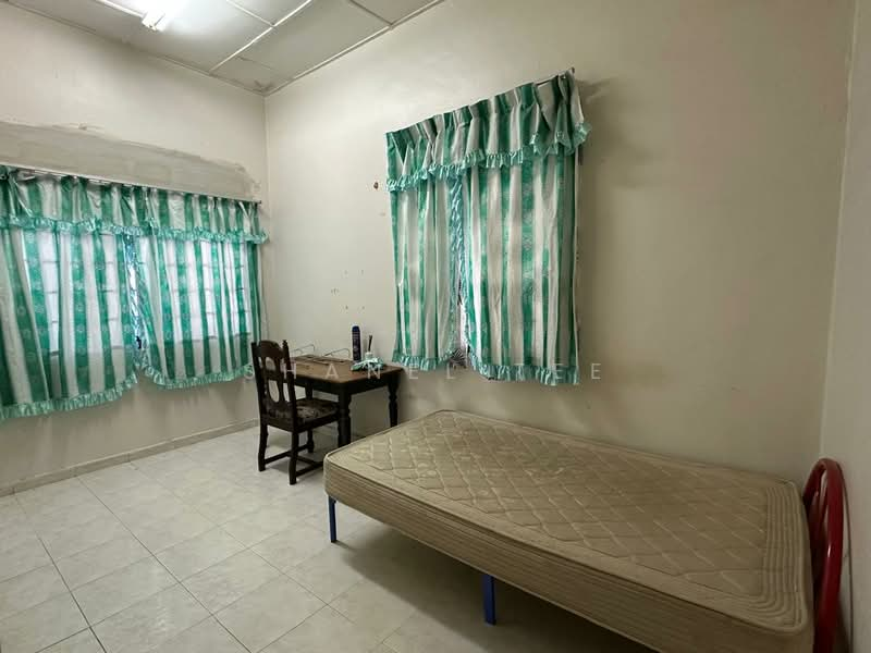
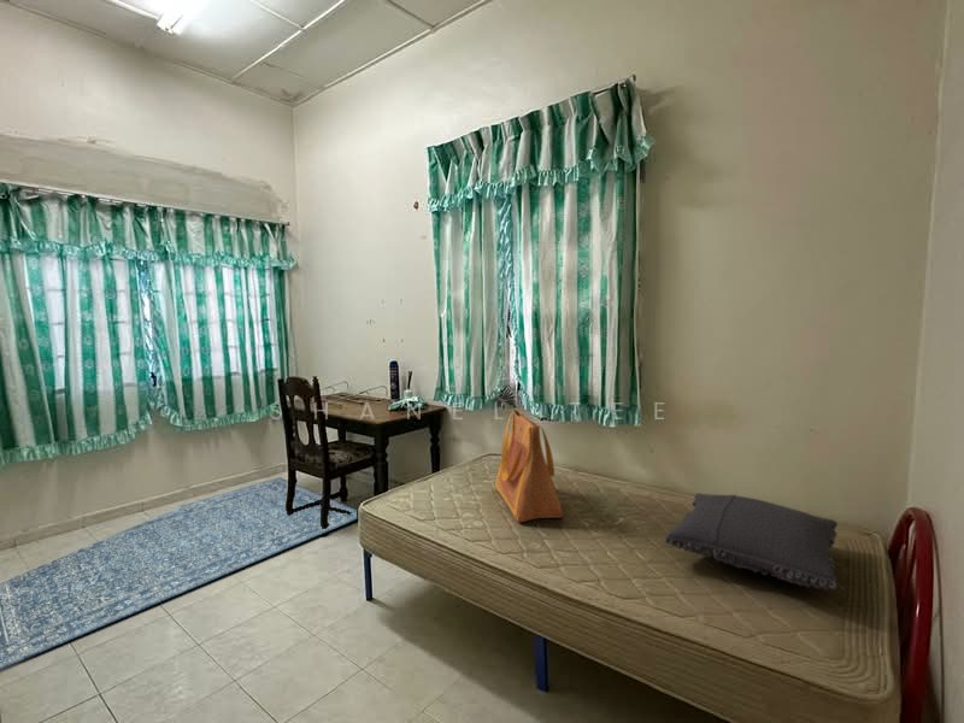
+ tote bag [494,410,564,523]
+ pillow [663,493,839,590]
+ rug [0,476,358,671]
